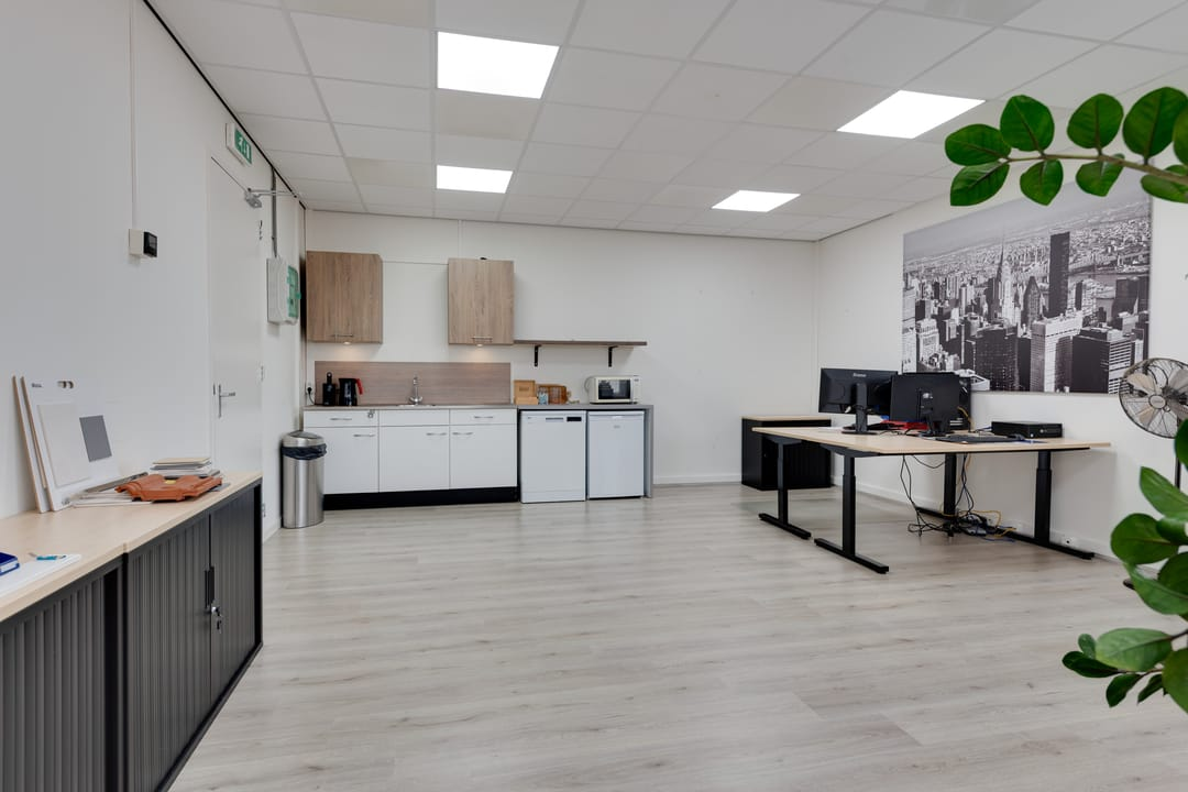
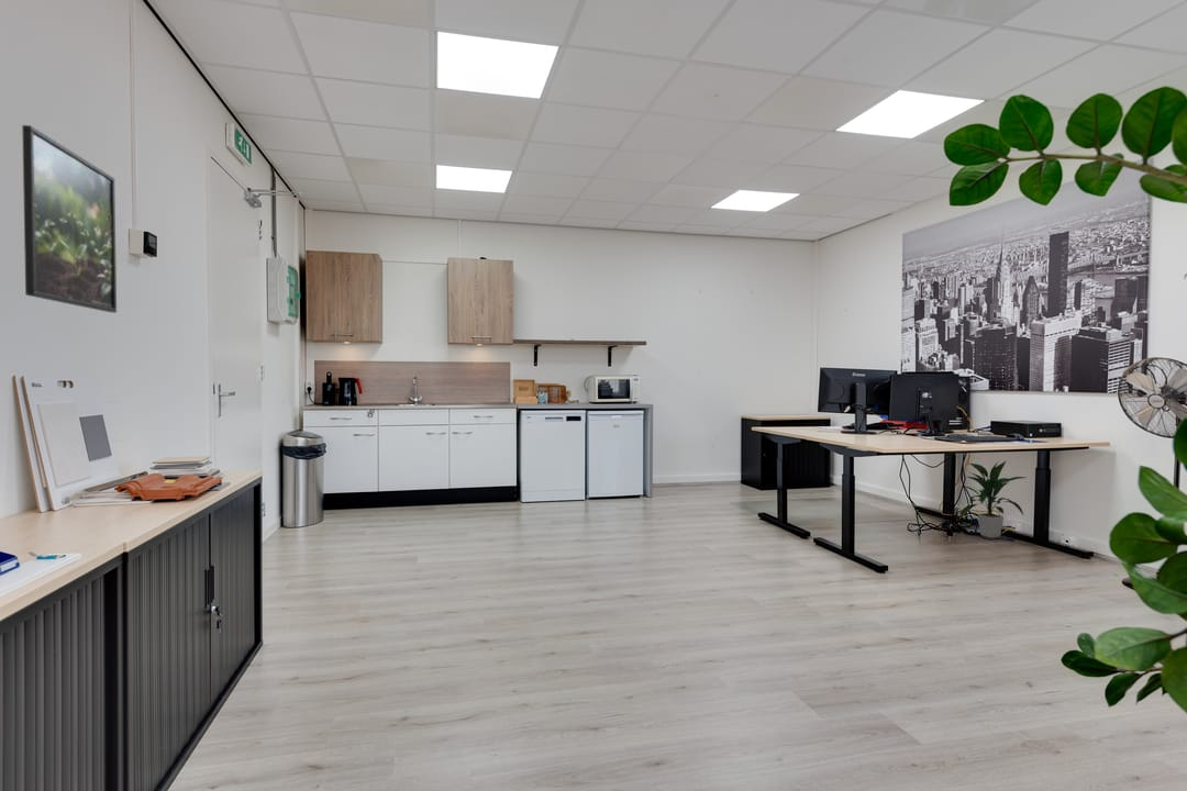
+ indoor plant [958,459,1027,538]
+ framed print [21,124,118,314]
